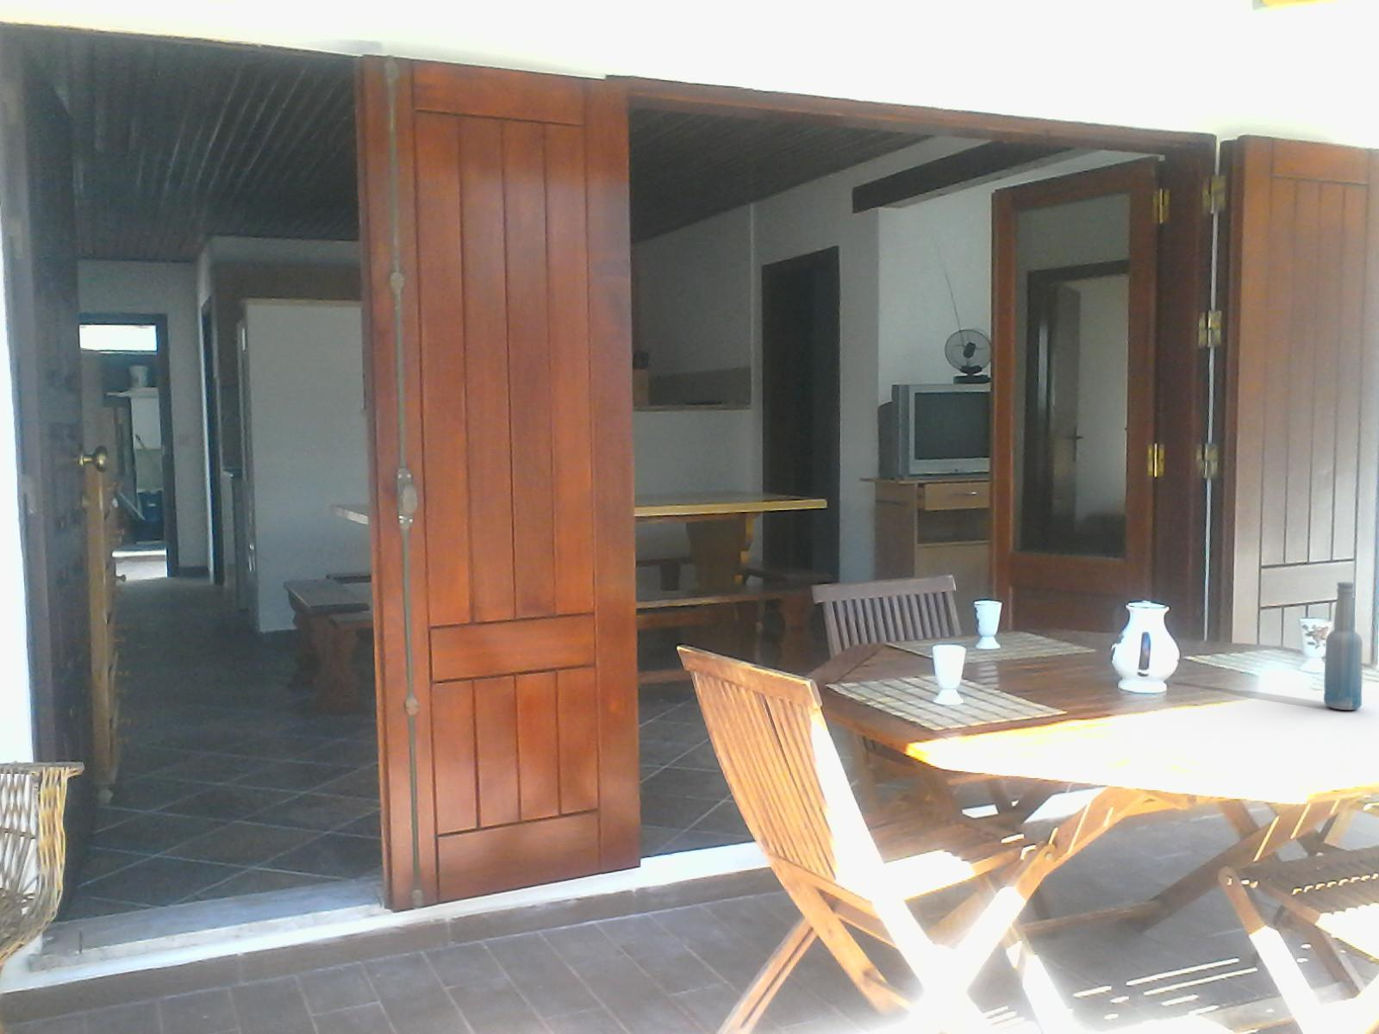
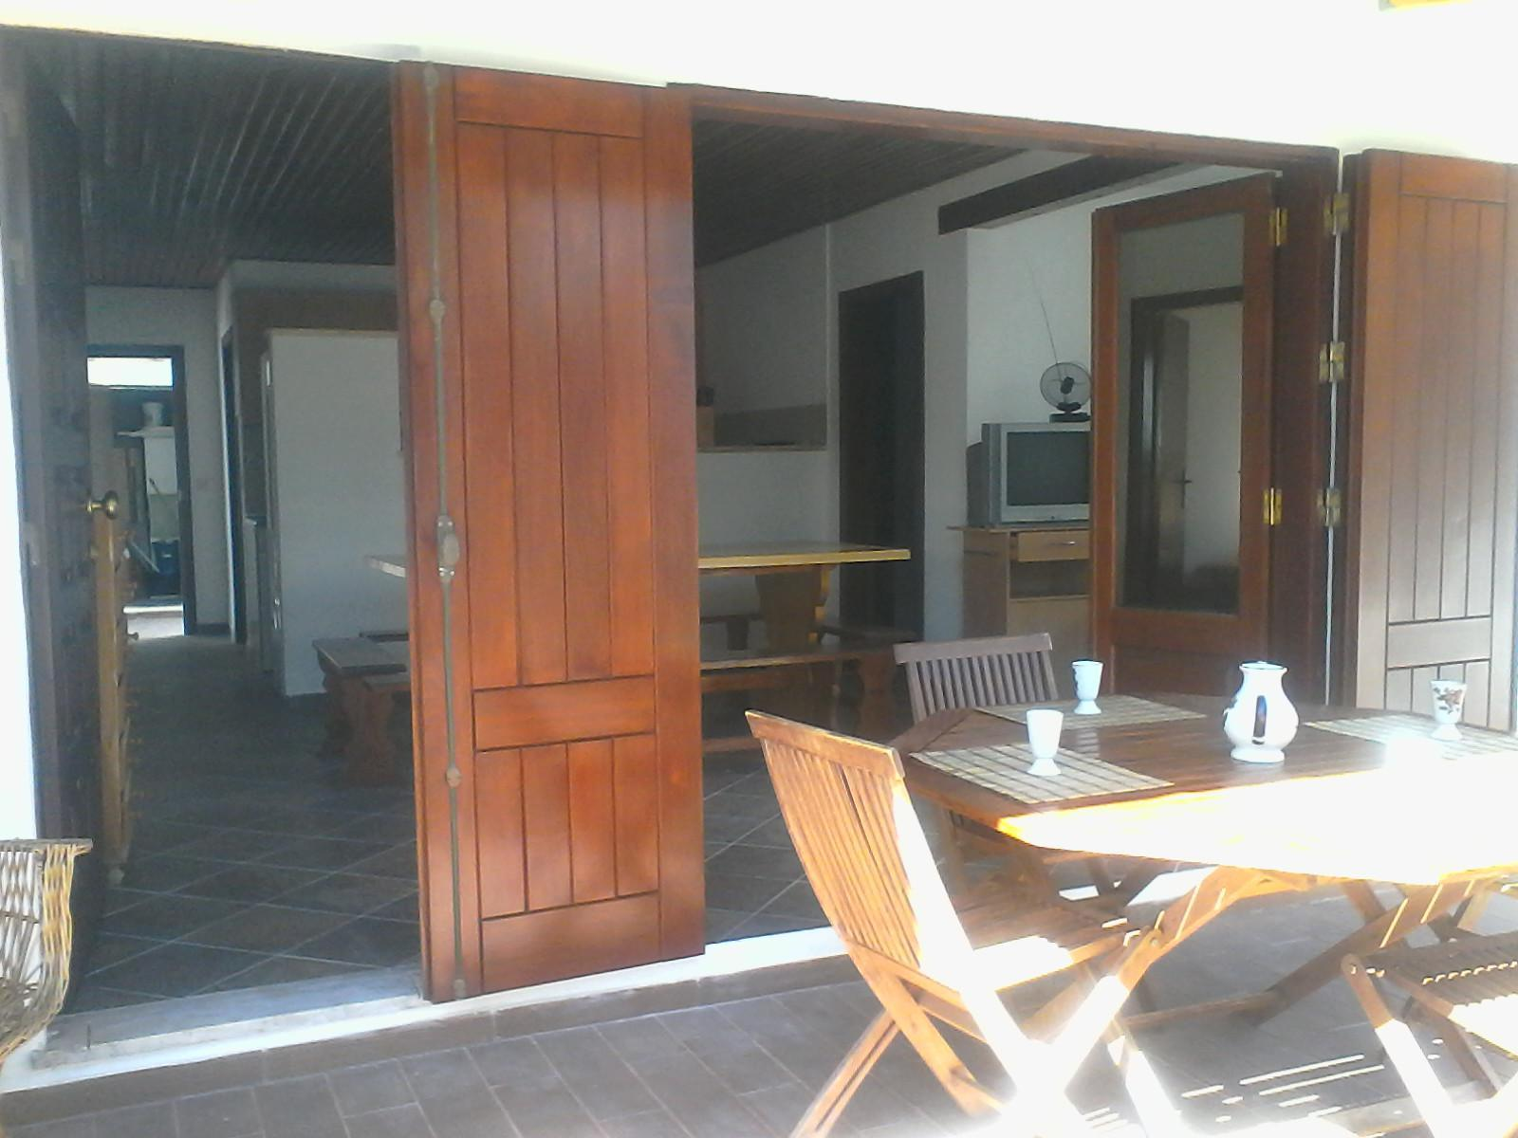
- bottle [1323,581,1364,711]
